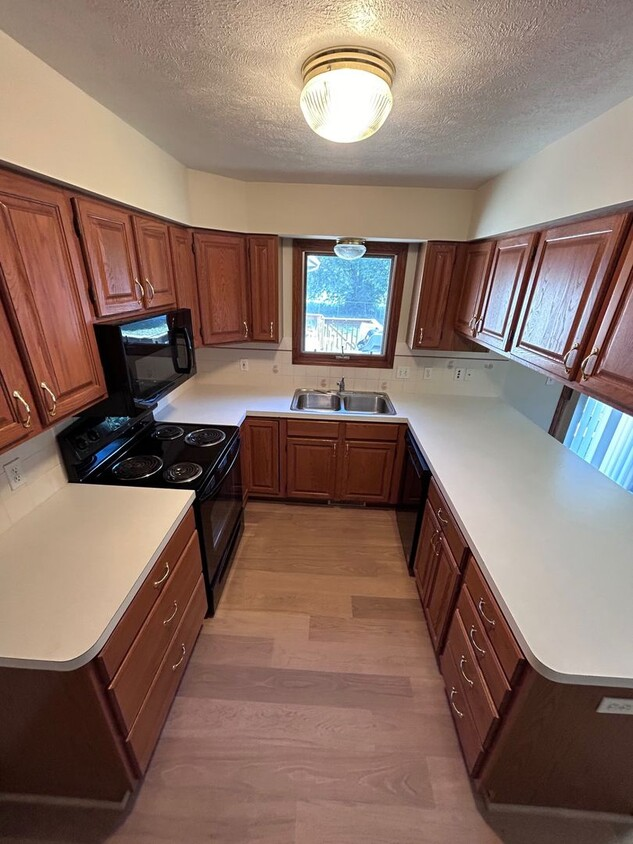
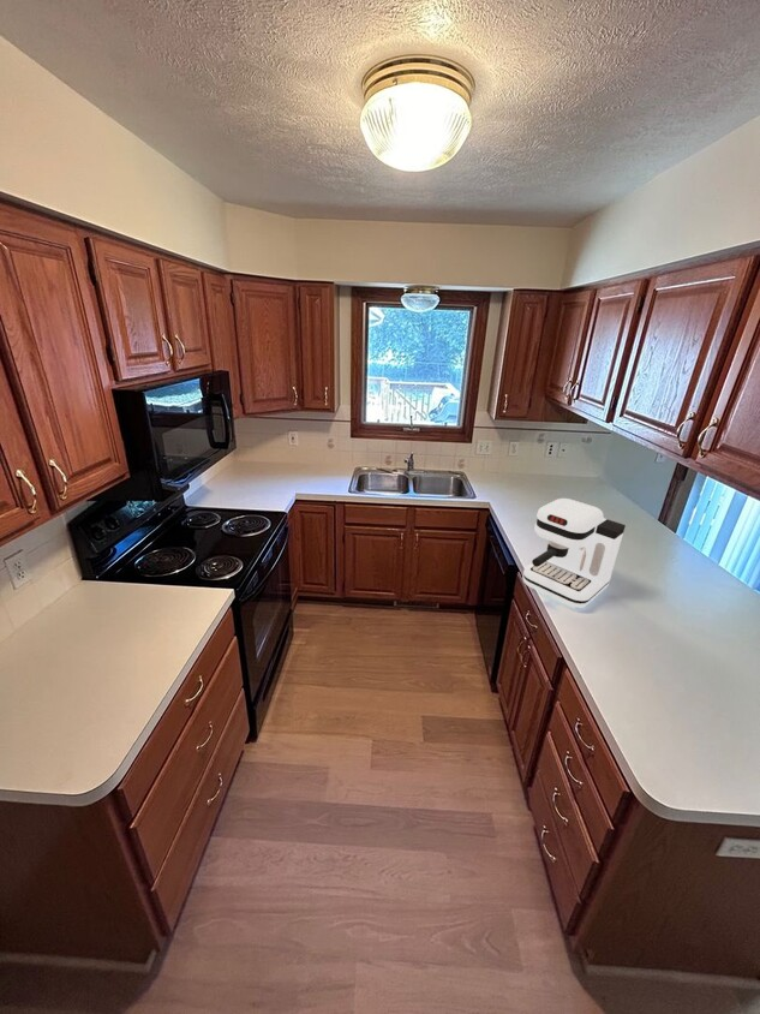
+ coffee maker [521,497,627,609]
